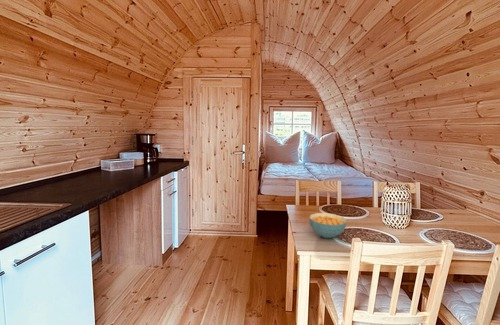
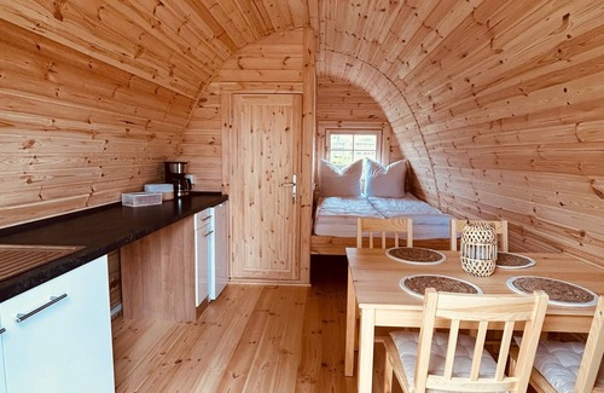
- cereal bowl [308,212,348,239]
